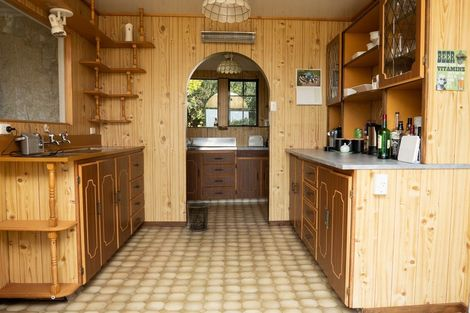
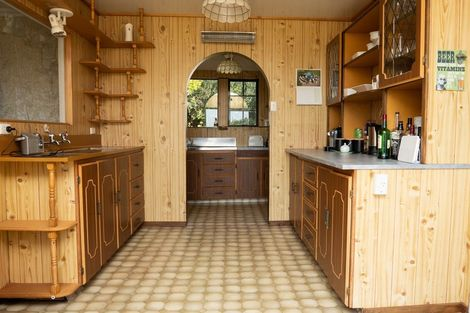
- waste bin [186,201,211,232]
